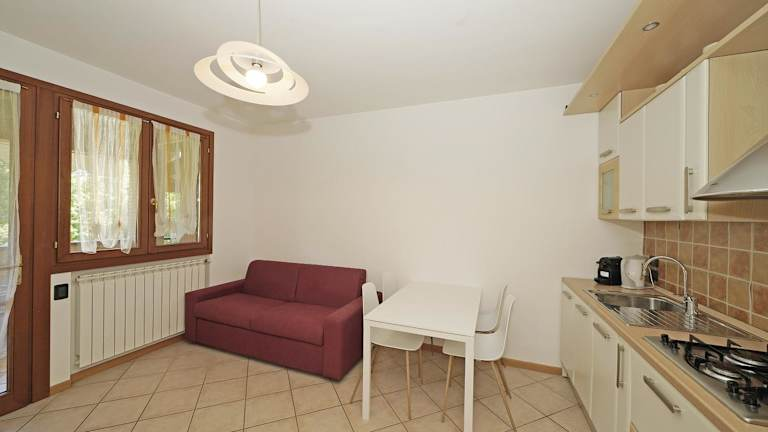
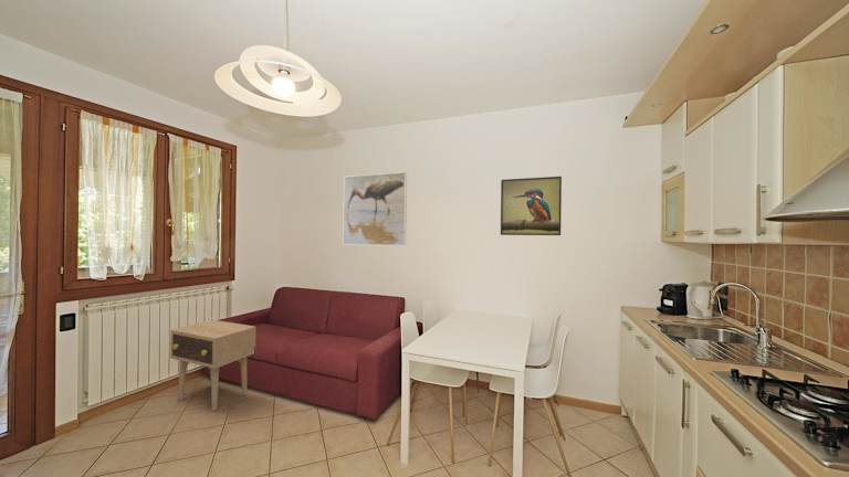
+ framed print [342,171,408,247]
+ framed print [500,176,563,236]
+ side table [169,319,256,412]
